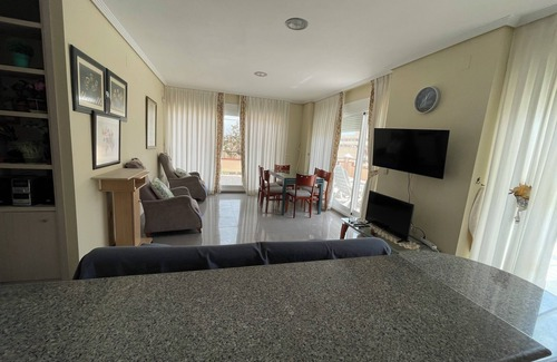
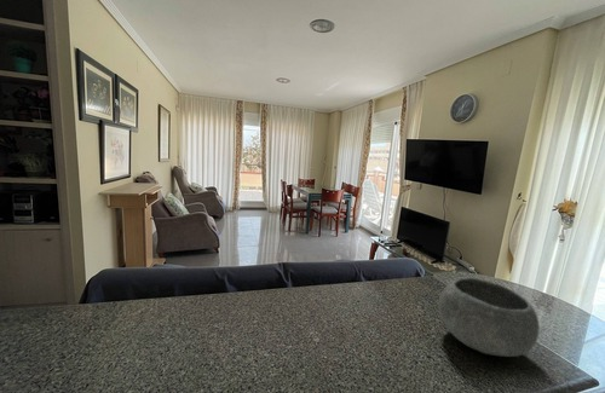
+ bowl [438,276,541,358]
